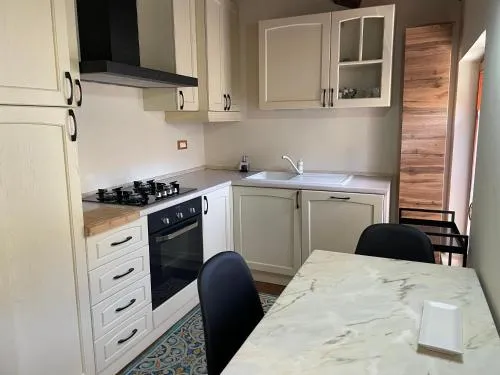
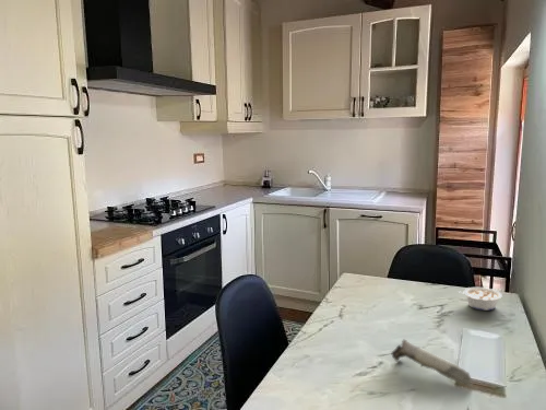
+ legume [456,286,503,312]
+ candle [390,339,474,388]
